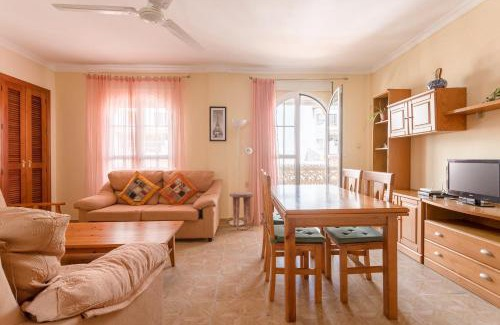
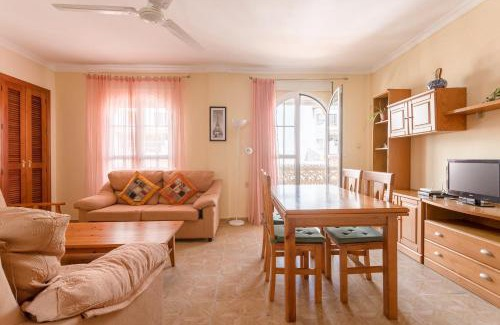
- side table [228,191,255,231]
